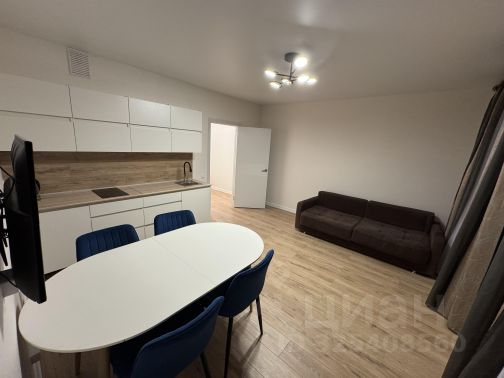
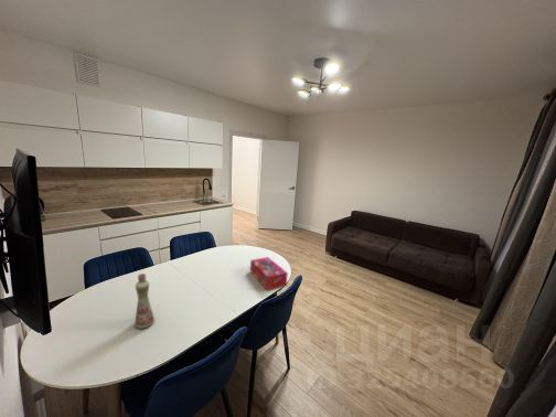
+ bottle [133,272,156,330]
+ tissue box [249,256,289,291]
